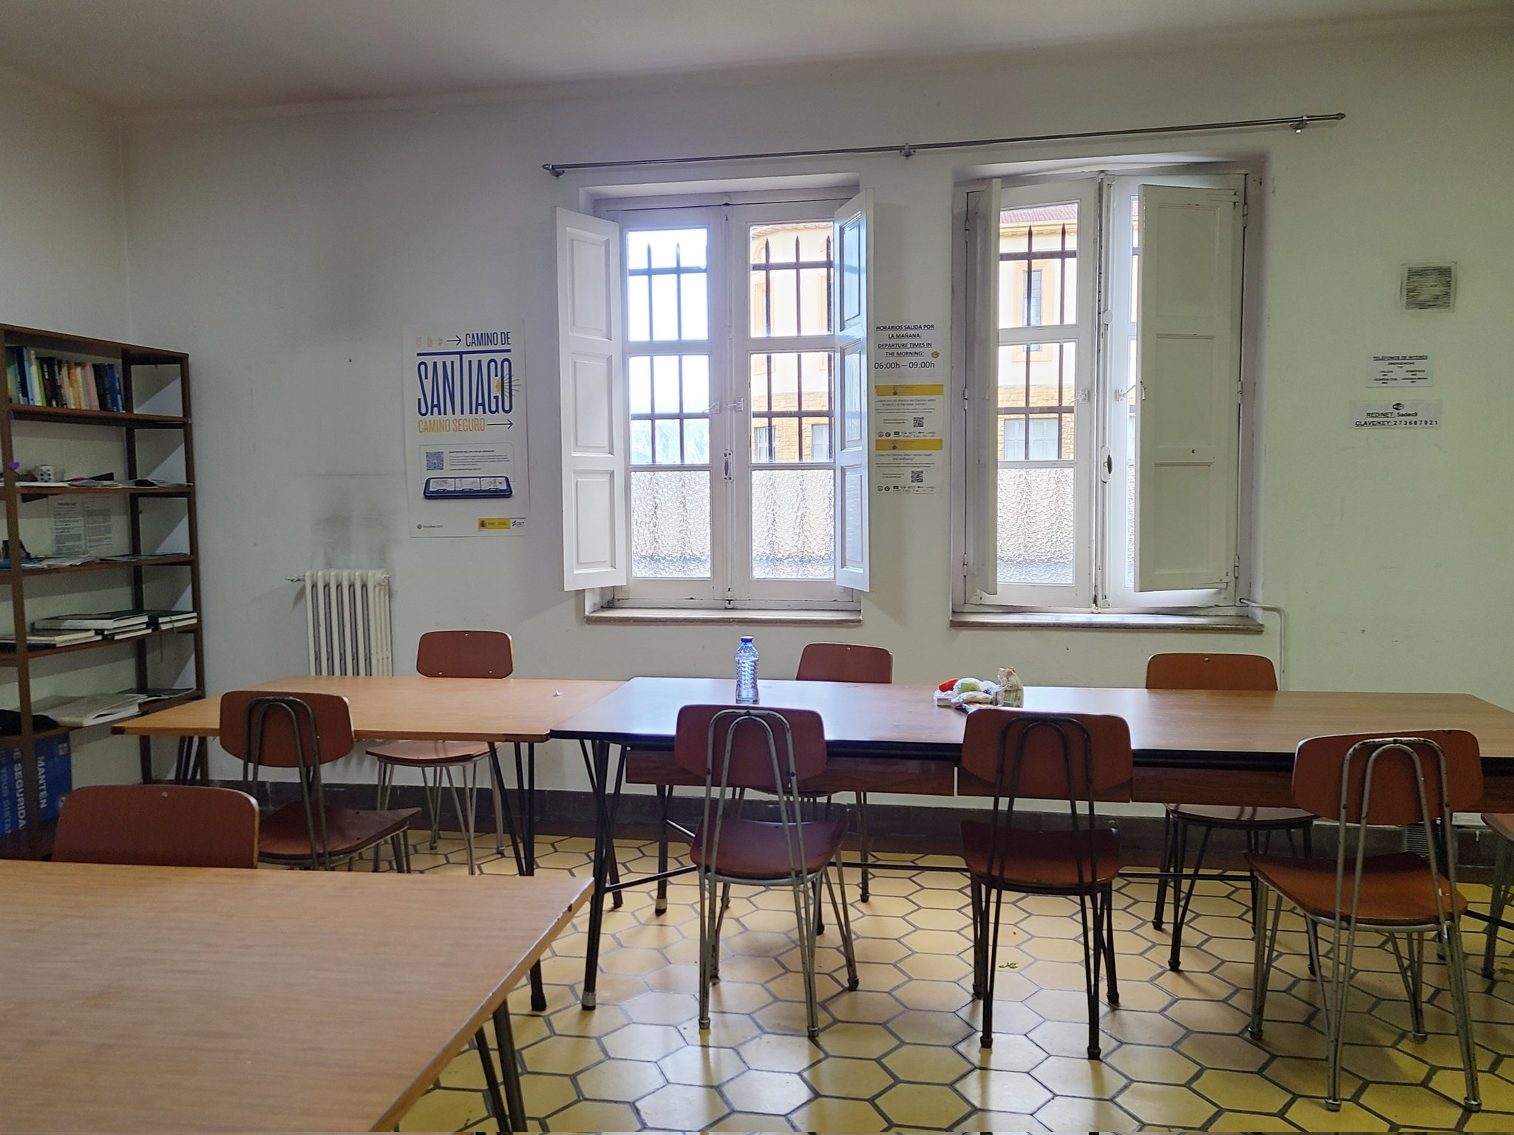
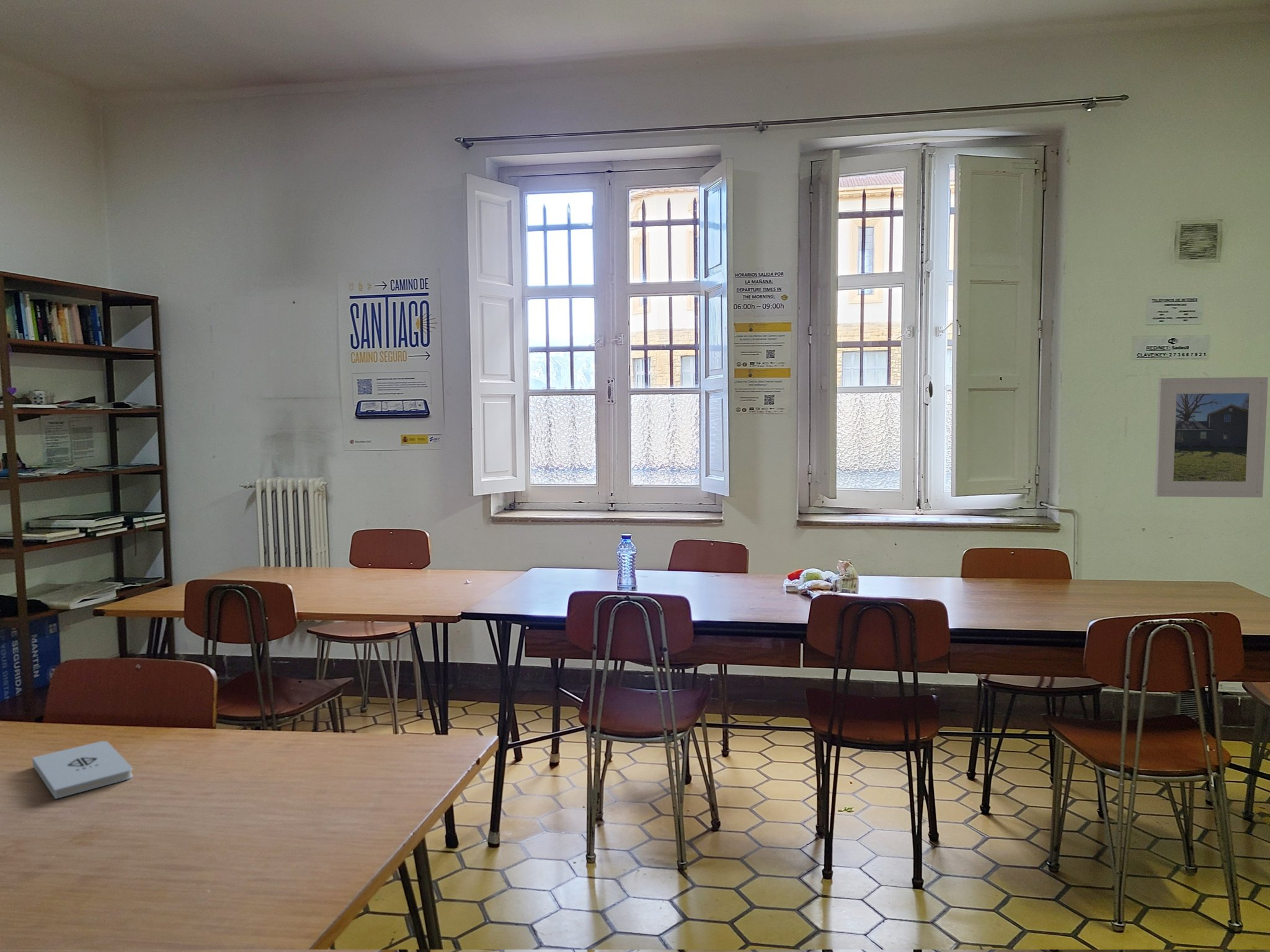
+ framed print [1154,376,1269,498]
+ notepad [32,741,133,800]
